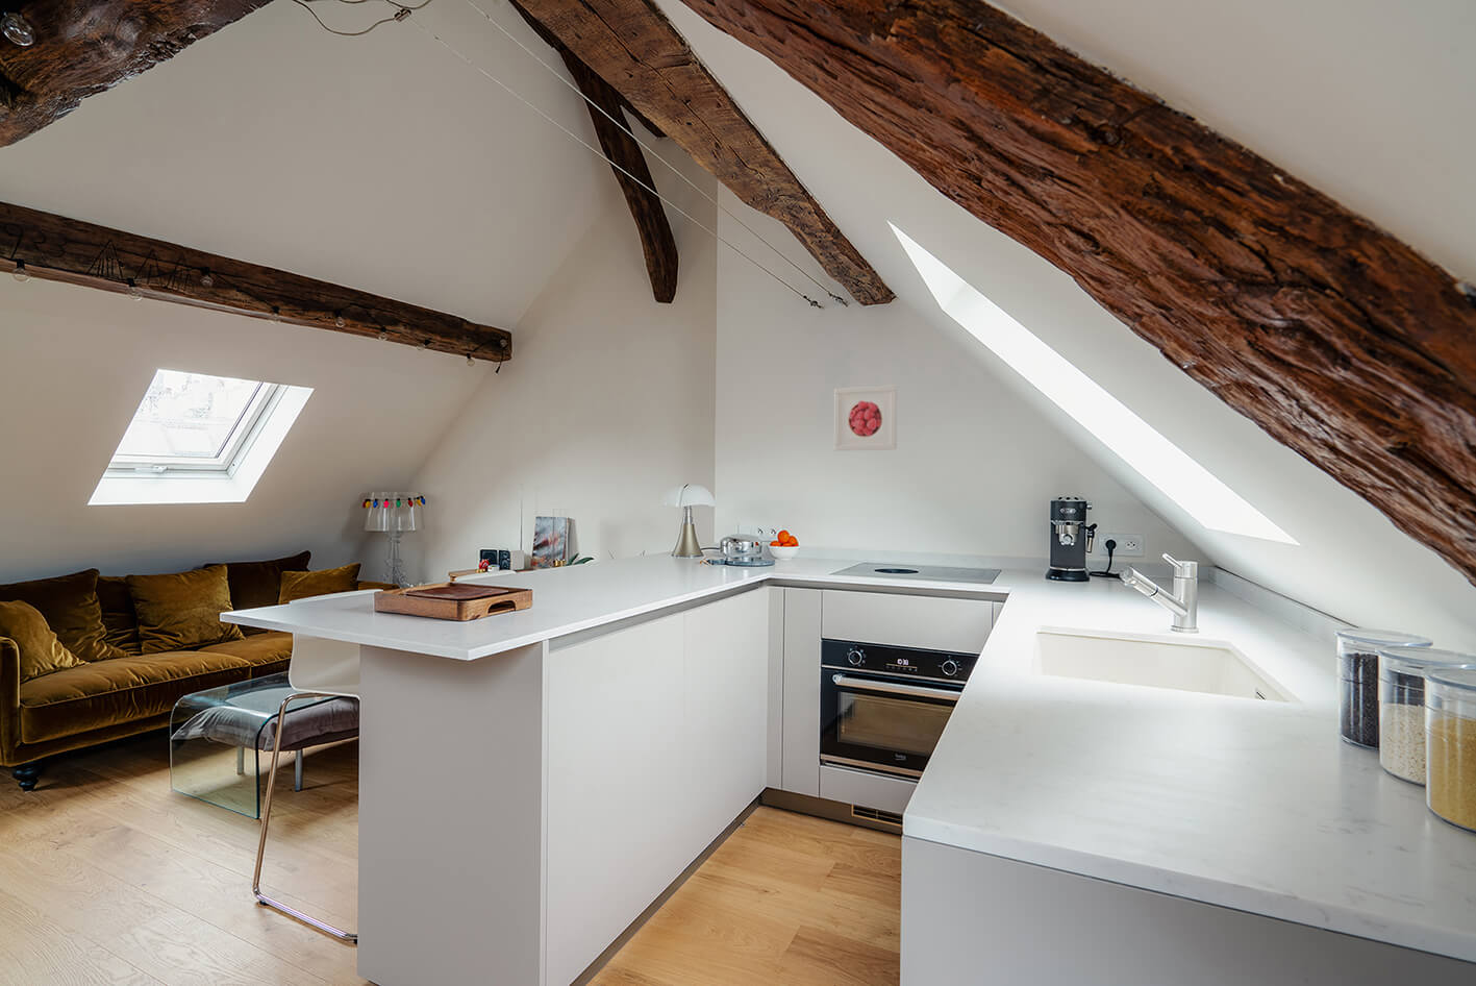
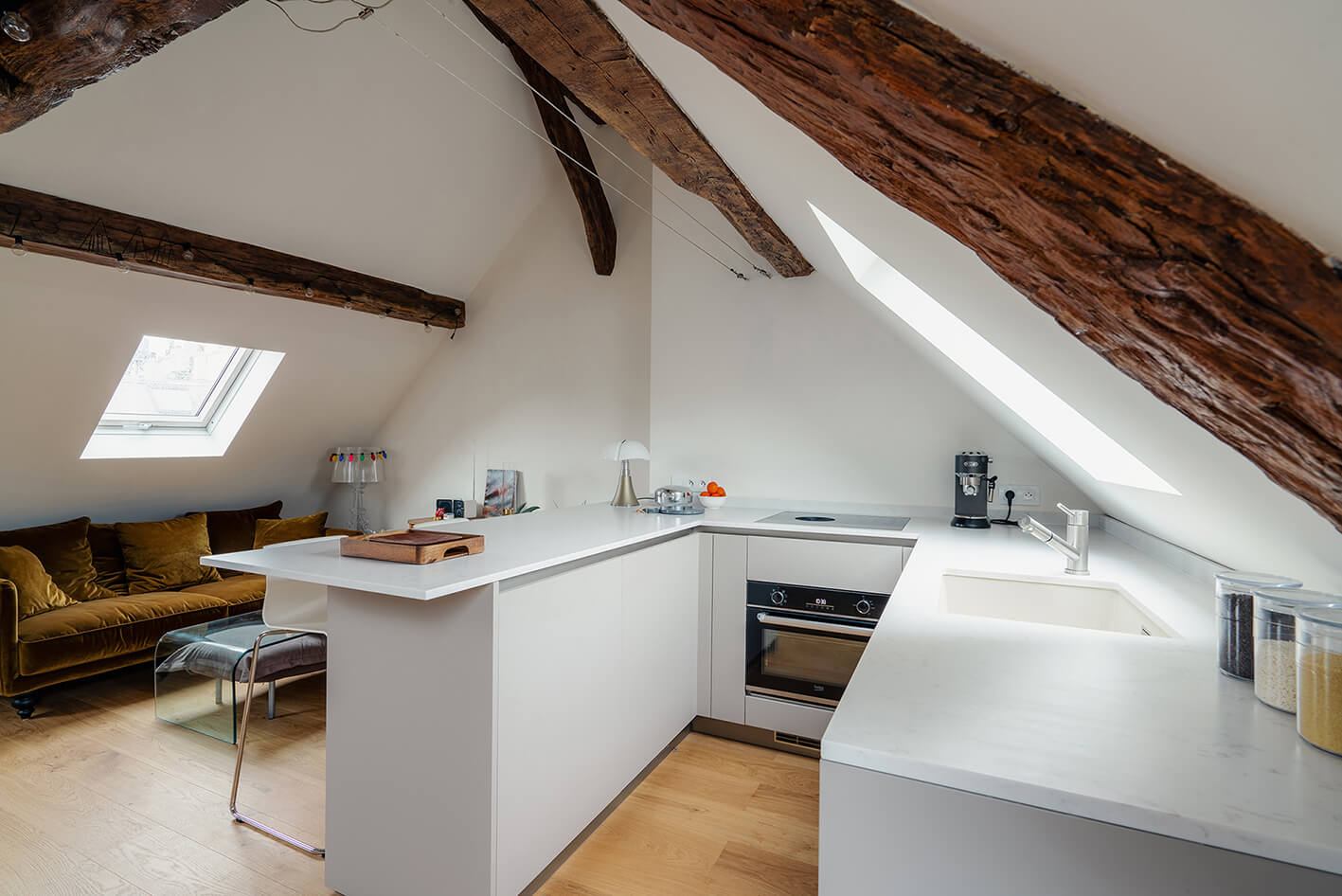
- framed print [834,384,897,452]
